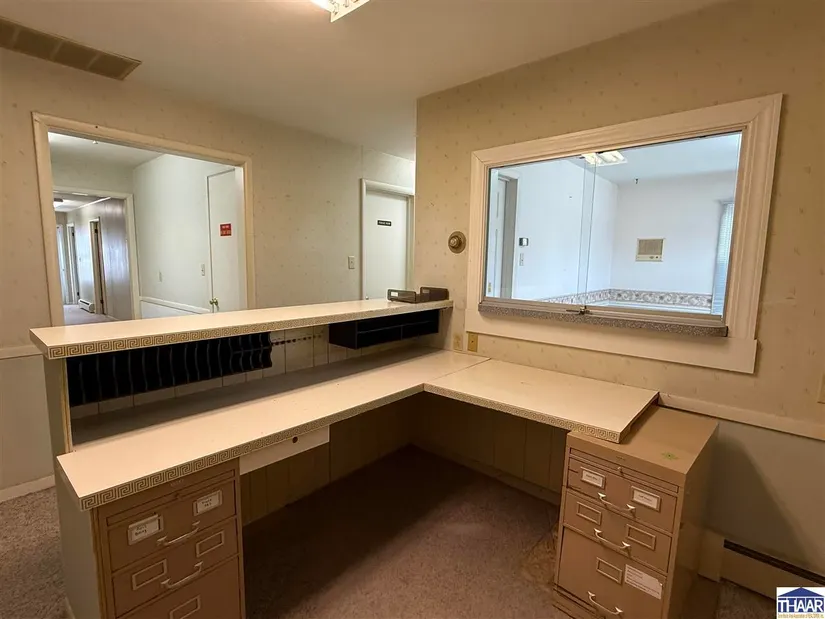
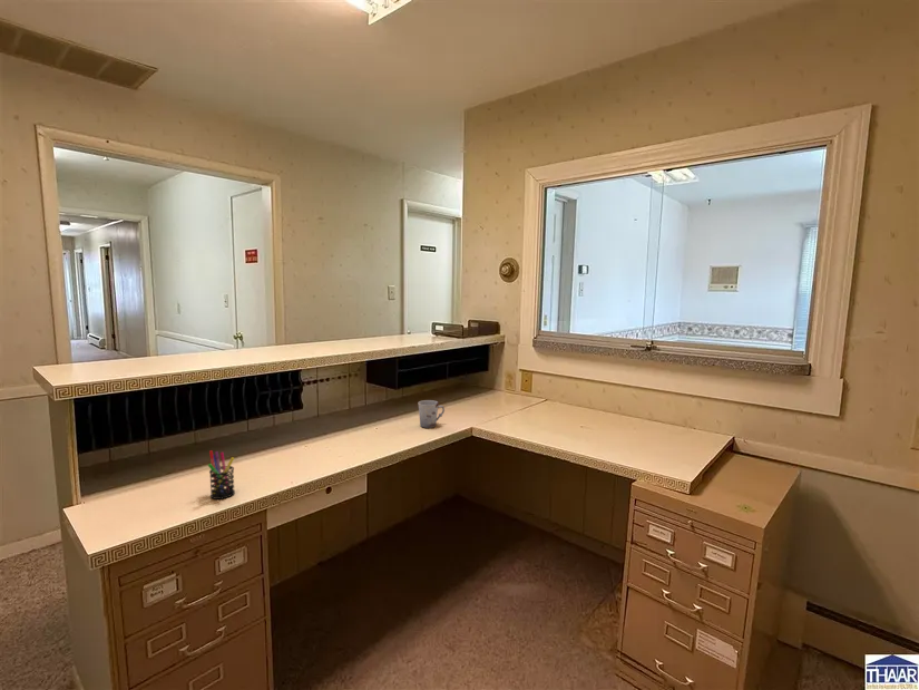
+ cup [417,399,446,429]
+ pen holder [207,449,236,501]
